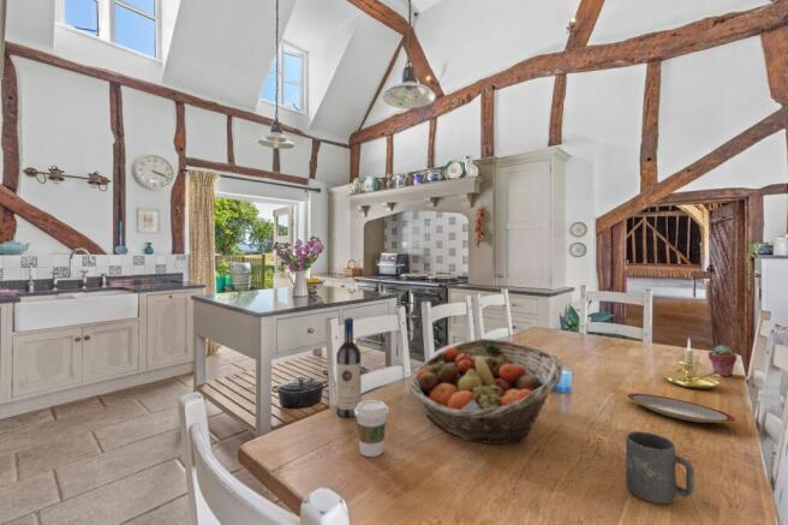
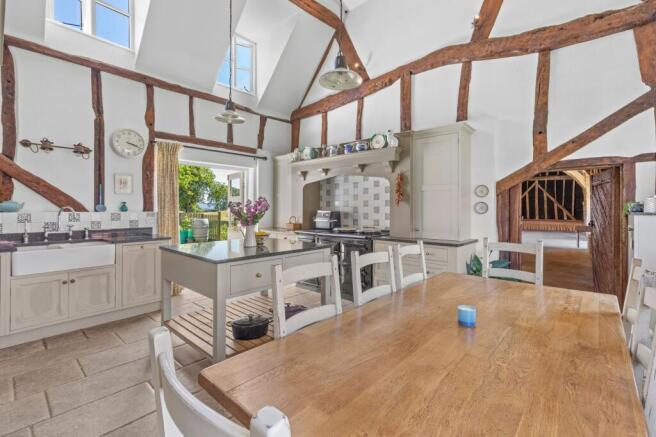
- coffee cup [354,399,390,458]
- plate [626,393,736,424]
- candle holder [661,338,729,390]
- fruit basket [408,338,563,445]
- wine bottle [335,316,362,418]
- potted succulent [706,344,738,377]
- mug [625,430,694,505]
